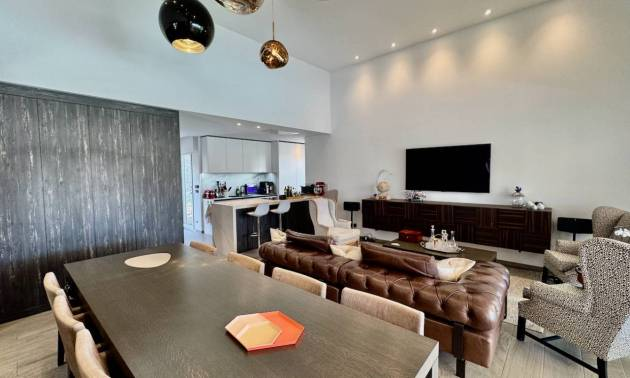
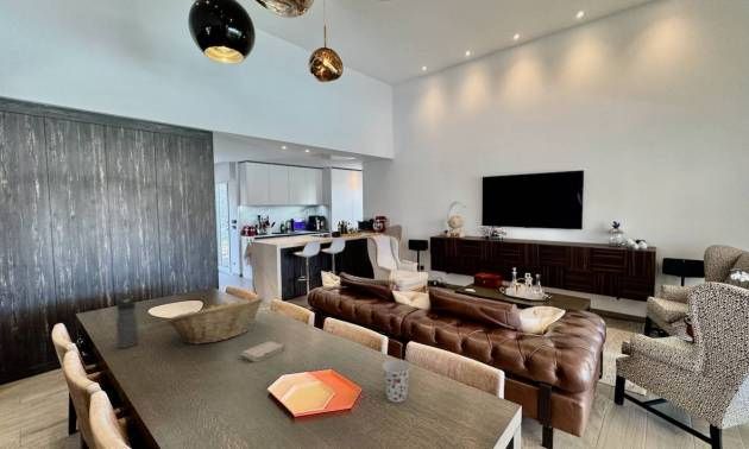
+ washcloth [240,341,287,363]
+ cup [382,358,411,404]
+ water bottle [115,298,139,349]
+ fruit basket [164,296,265,346]
